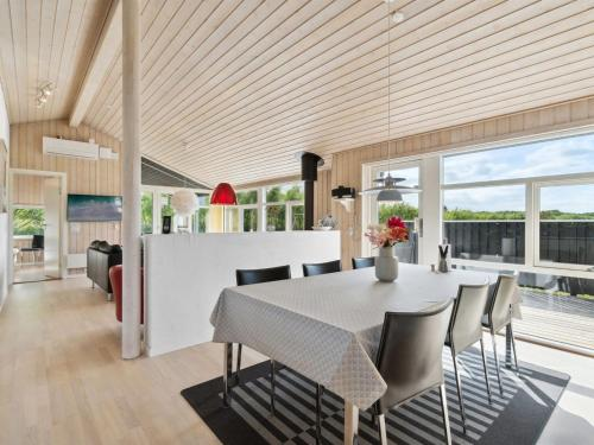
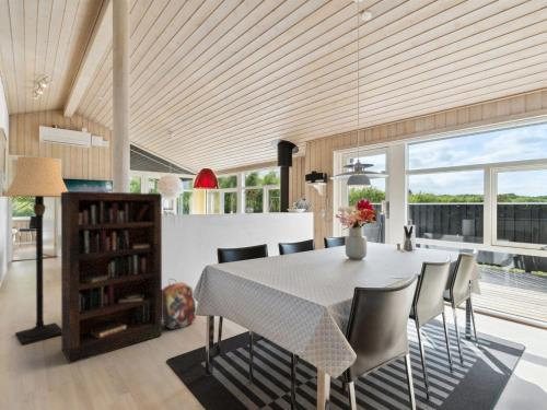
+ bookcase [60,190,163,365]
+ lamp [1,155,69,347]
+ backpack [162,278,197,330]
